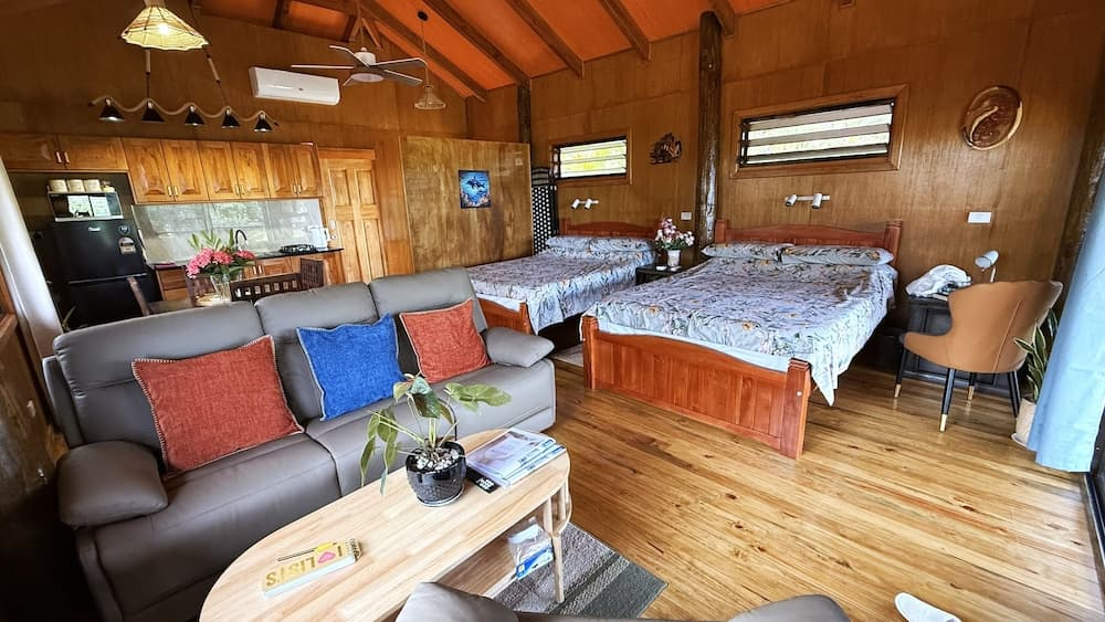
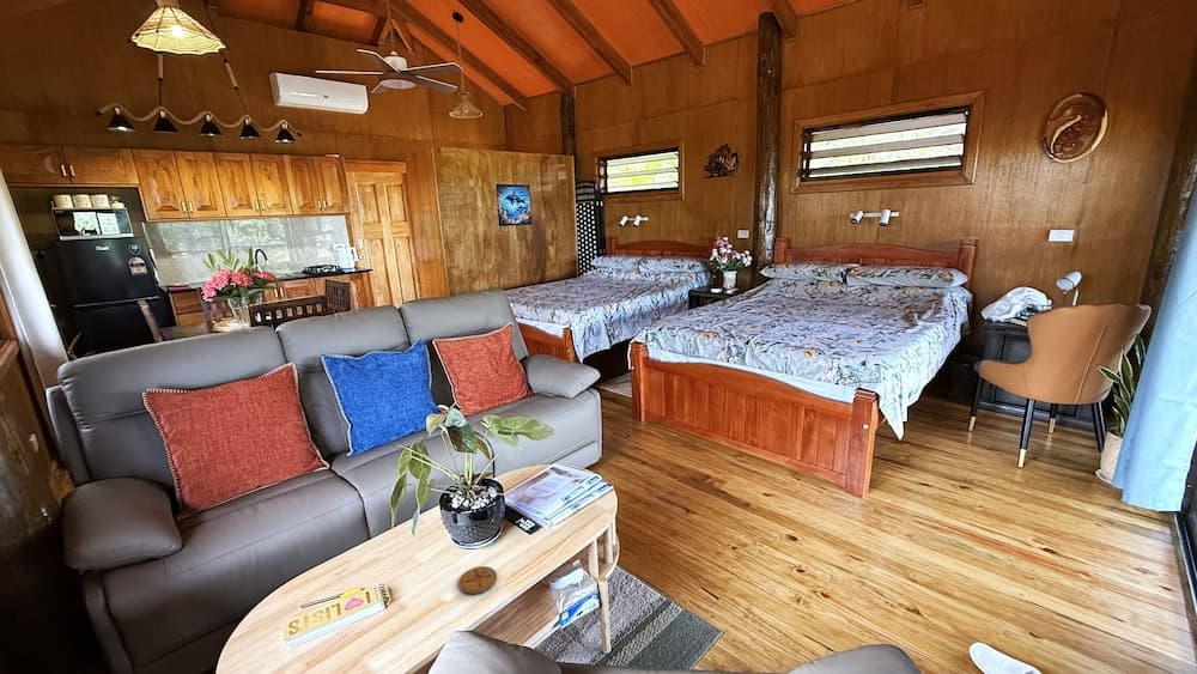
+ coaster [457,565,498,595]
